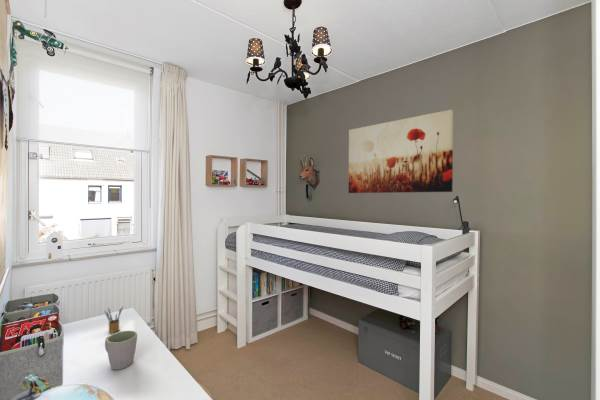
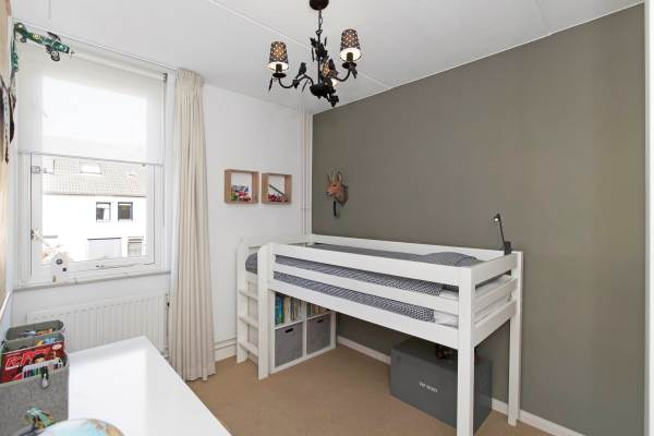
- pencil box [104,305,124,333]
- mug [104,330,138,371]
- wall art [348,109,454,194]
